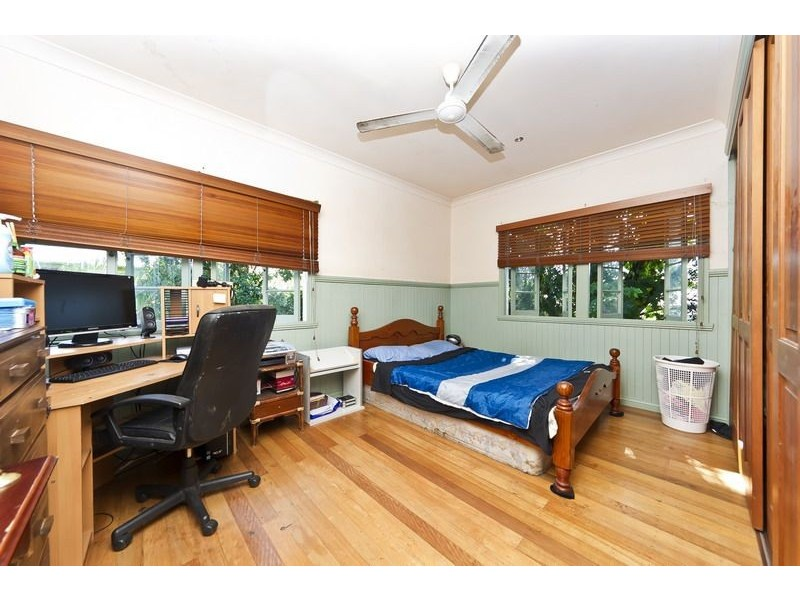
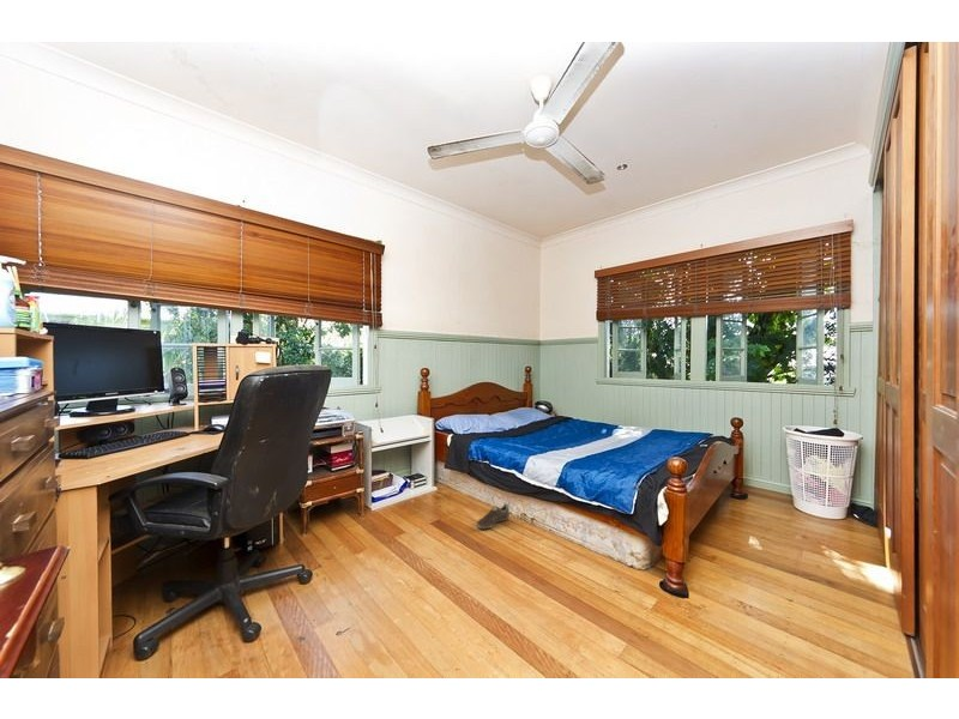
+ sneaker [475,502,511,530]
